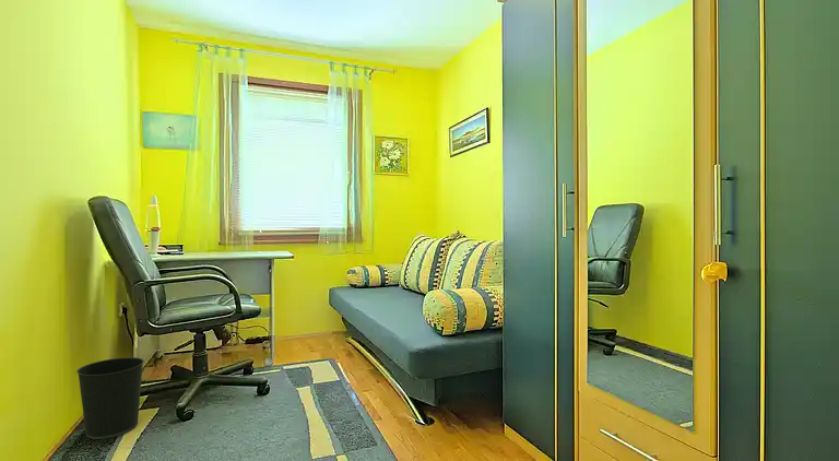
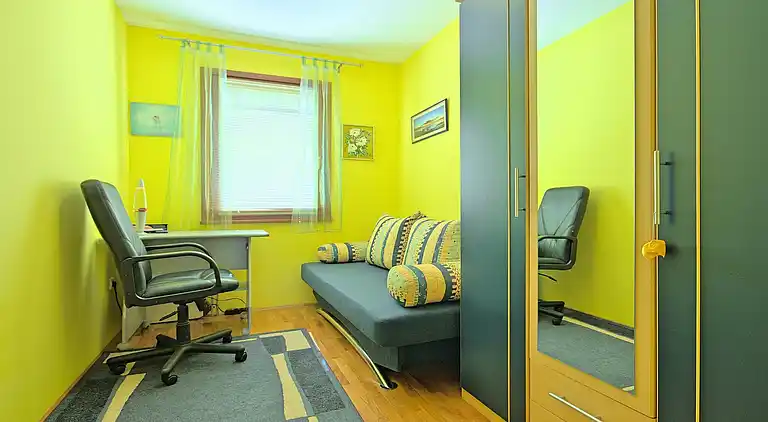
- wastebasket [75,356,145,440]
